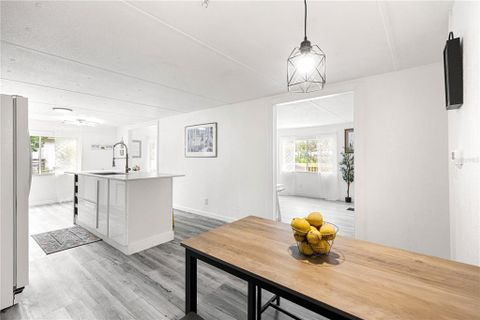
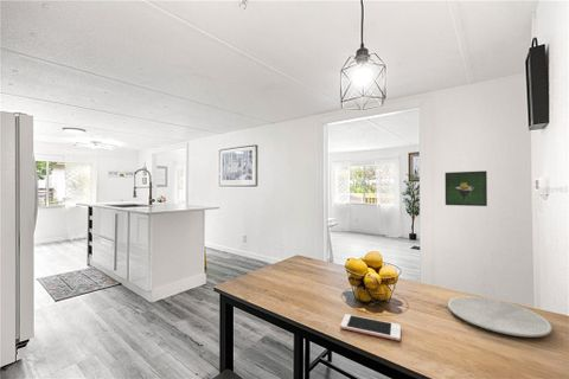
+ cell phone [339,313,402,342]
+ plate [447,295,554,338]
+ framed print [445,169,488,207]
